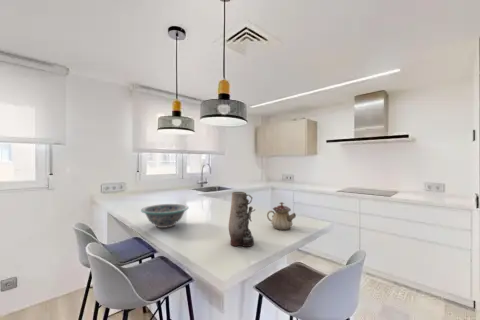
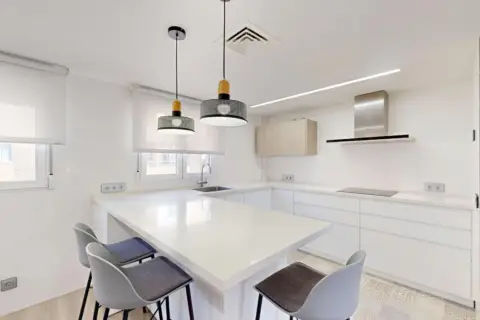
- vase [228,191,256,248]
- teapot [266,201,297,231]
- decorative bowl [140,203,190,229]
